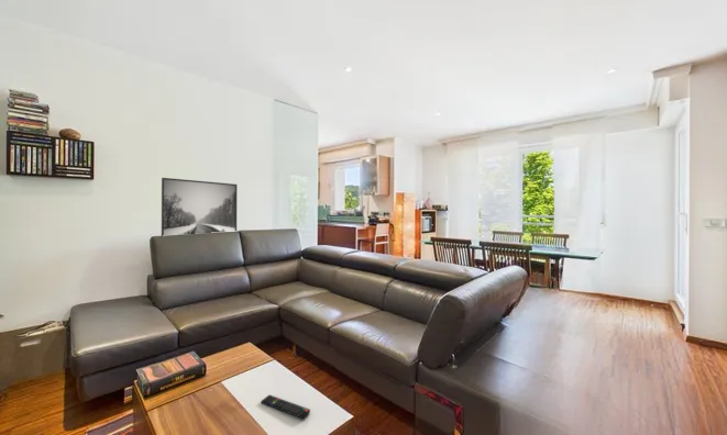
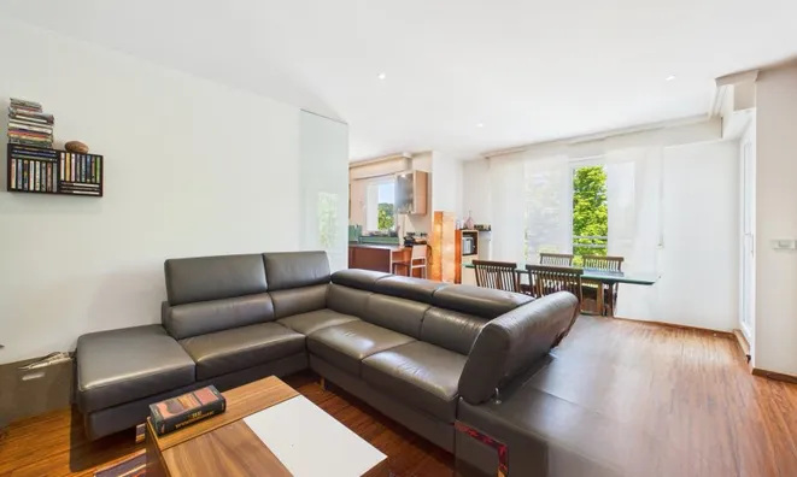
- remote control [260,394,311,420]
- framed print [161,177,239,237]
